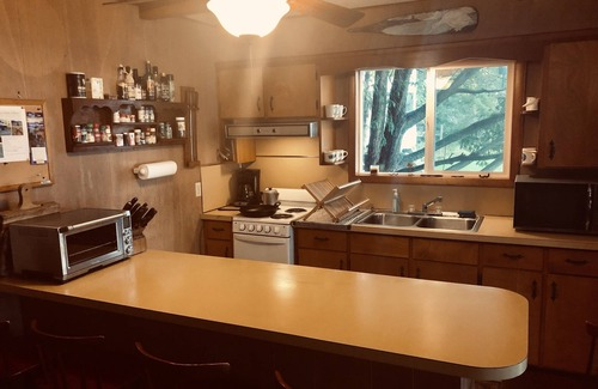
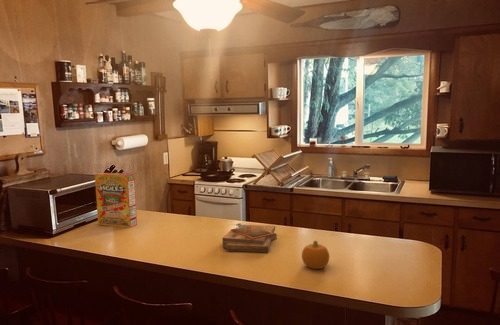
+ cereal box [94,172,138,229]
+ clipboard [221,222,278,253]
+ fruit [301,239,330,270]
